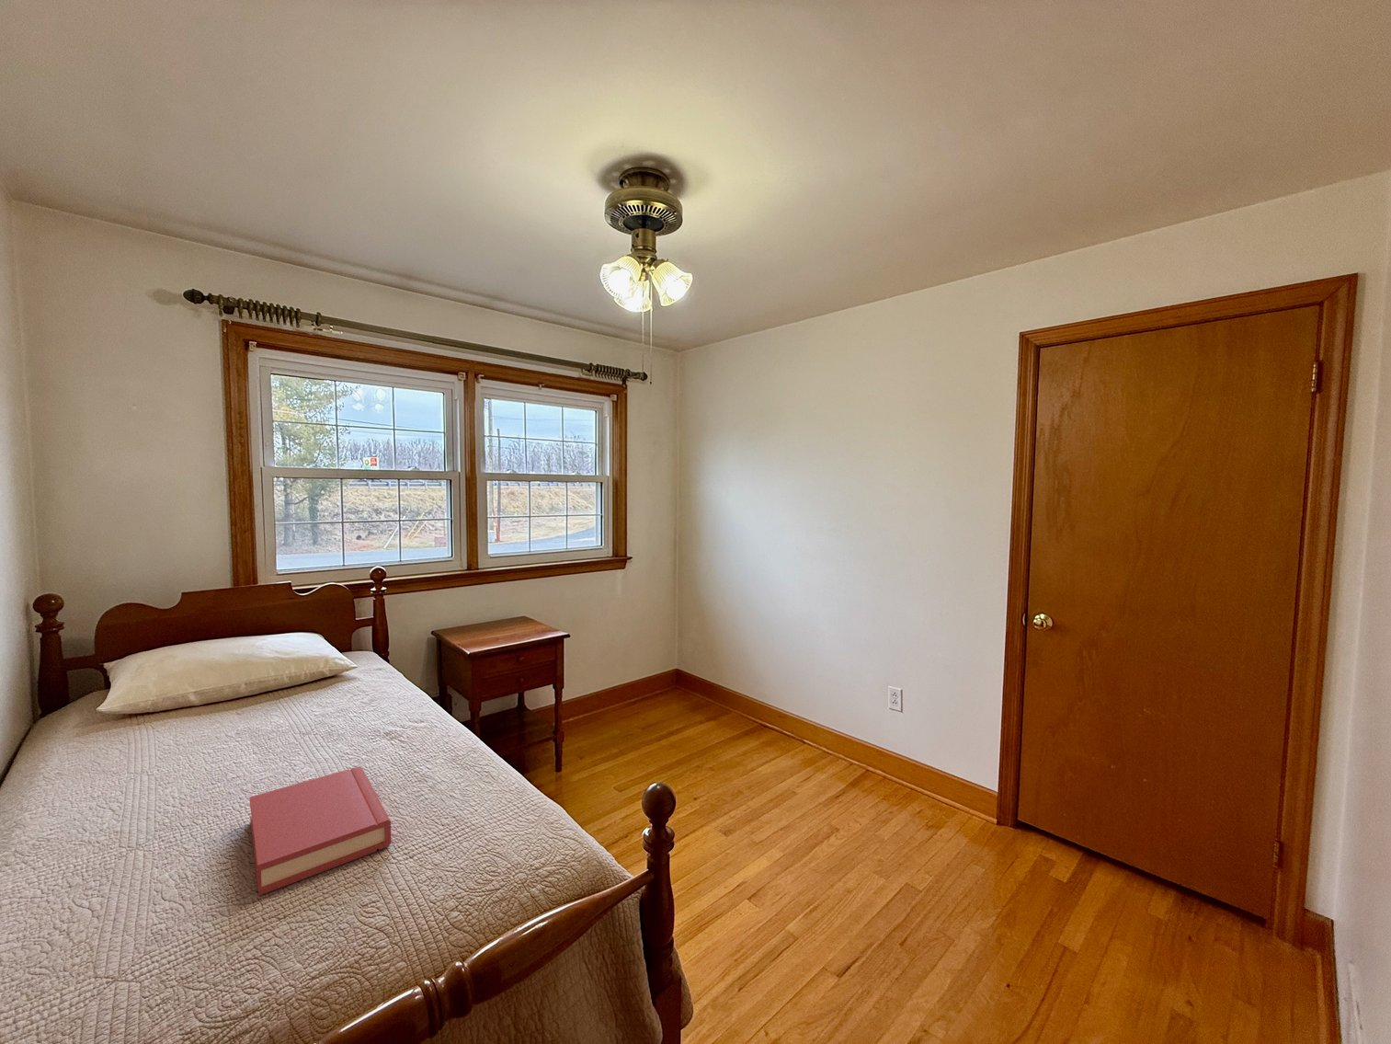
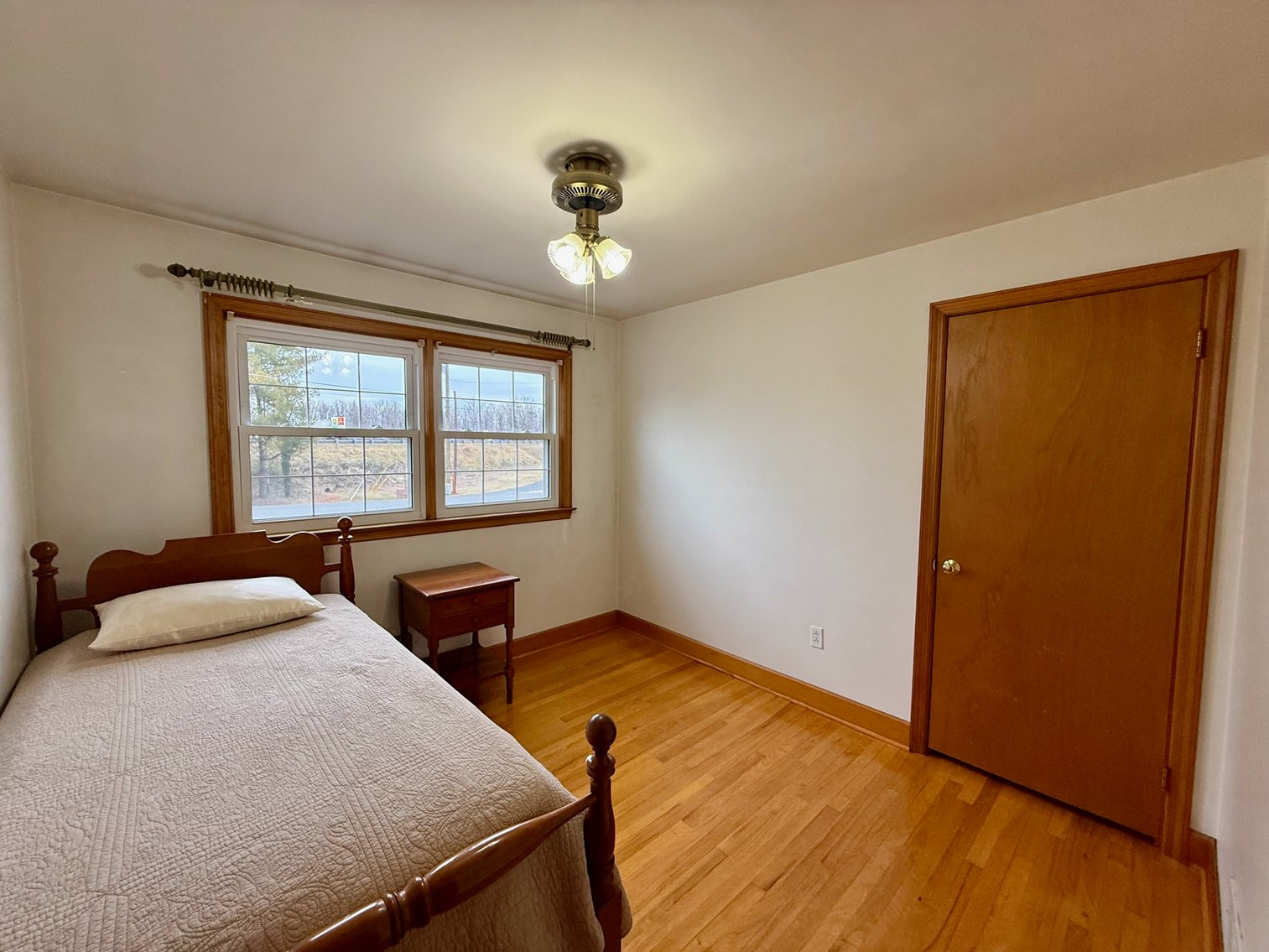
- hardback book [249,765,391,897]
